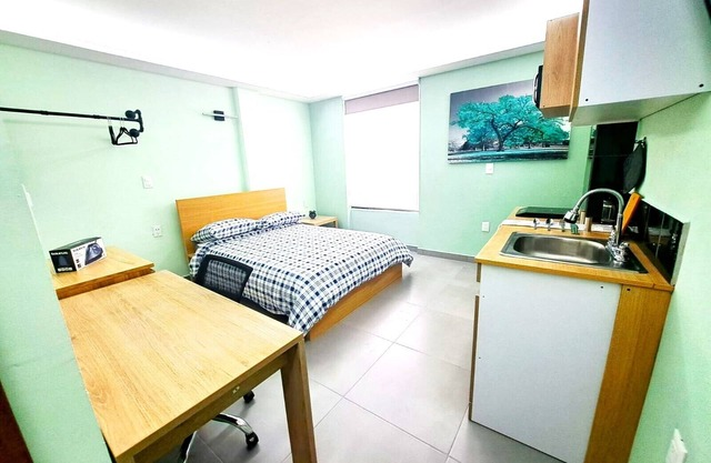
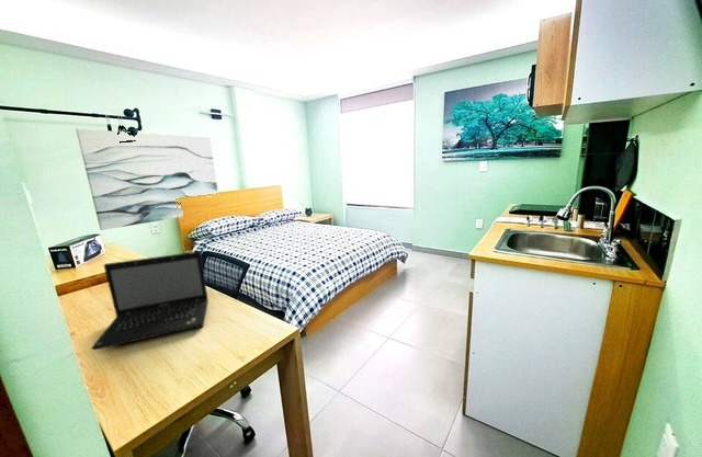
+ laptop [90,250,210,351]
+ wall art [75,128,219,231]
